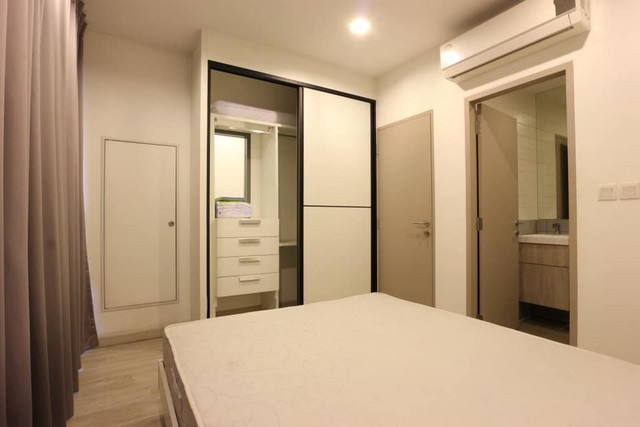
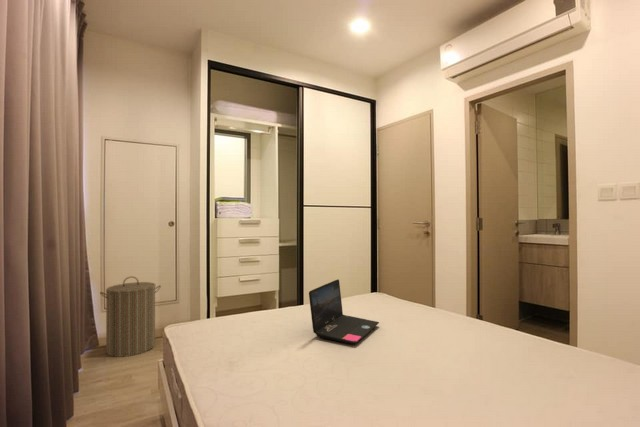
+ laundry hamper [99,276,162,358]
+ laptop [308,278,380,345]
